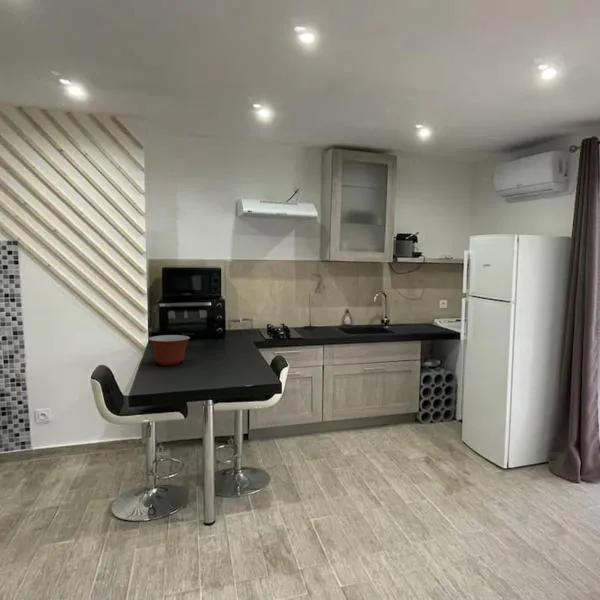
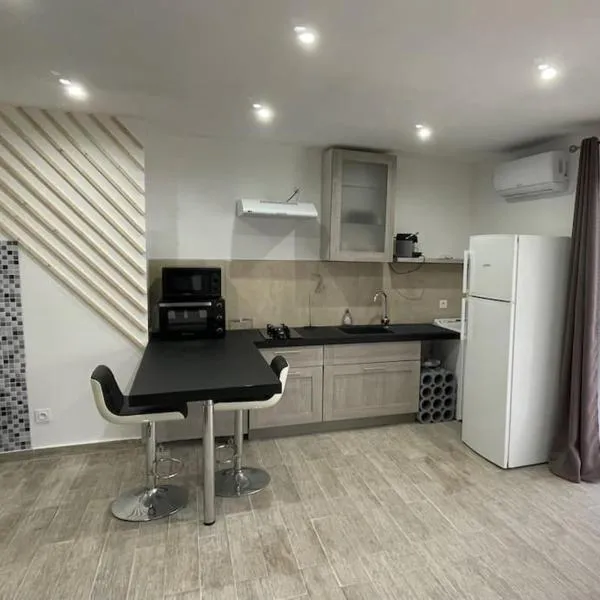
- mixing bowl [147,334,191,366]
